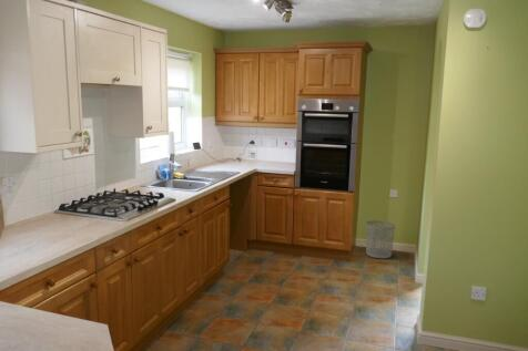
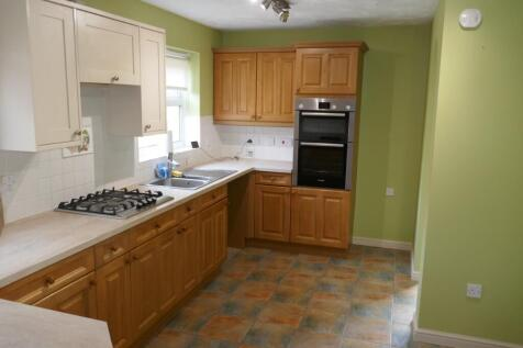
- waste bin [365,219,396,259]
